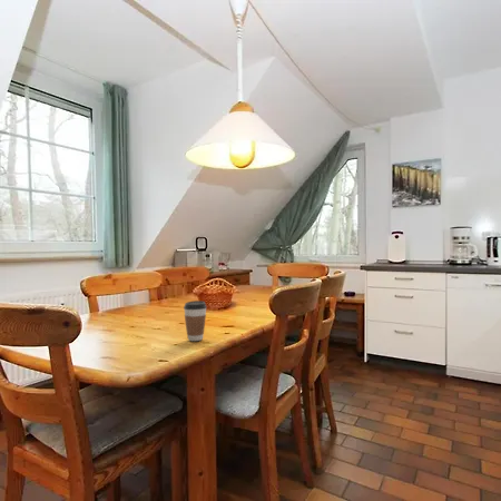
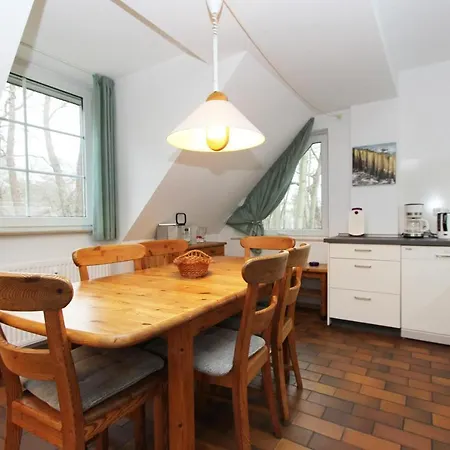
- coffee cup [183,299,207,342]
